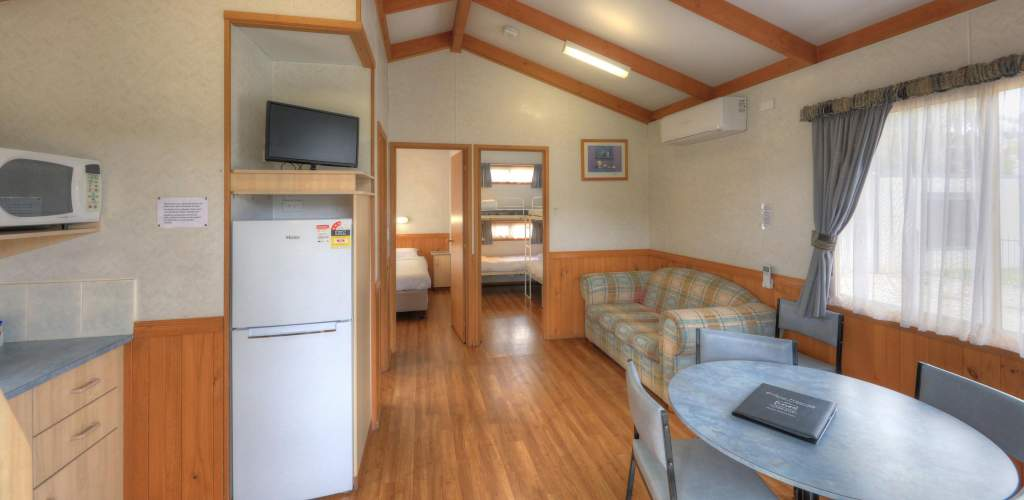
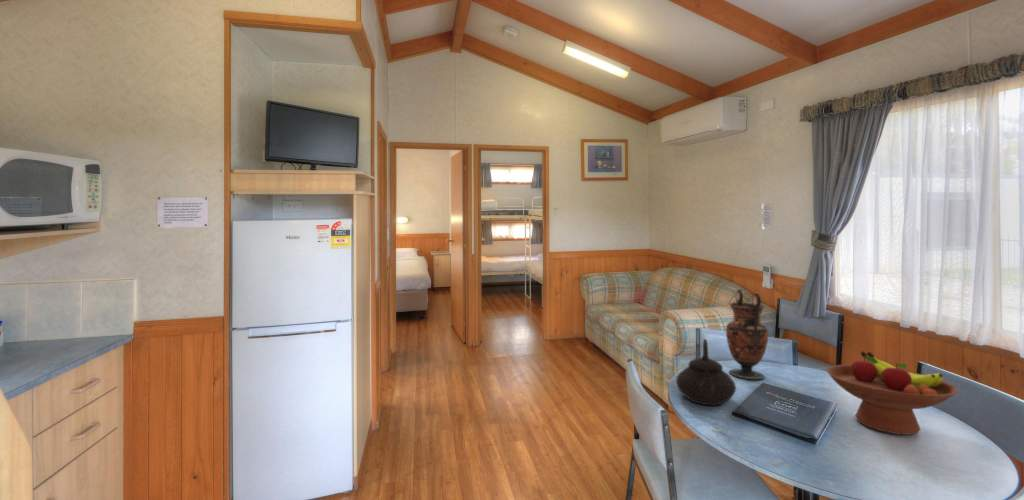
+ fruit bowl [825,351,959,436]
+ teapot [675,338,737,406]
+ vase [725,289,770,380]
